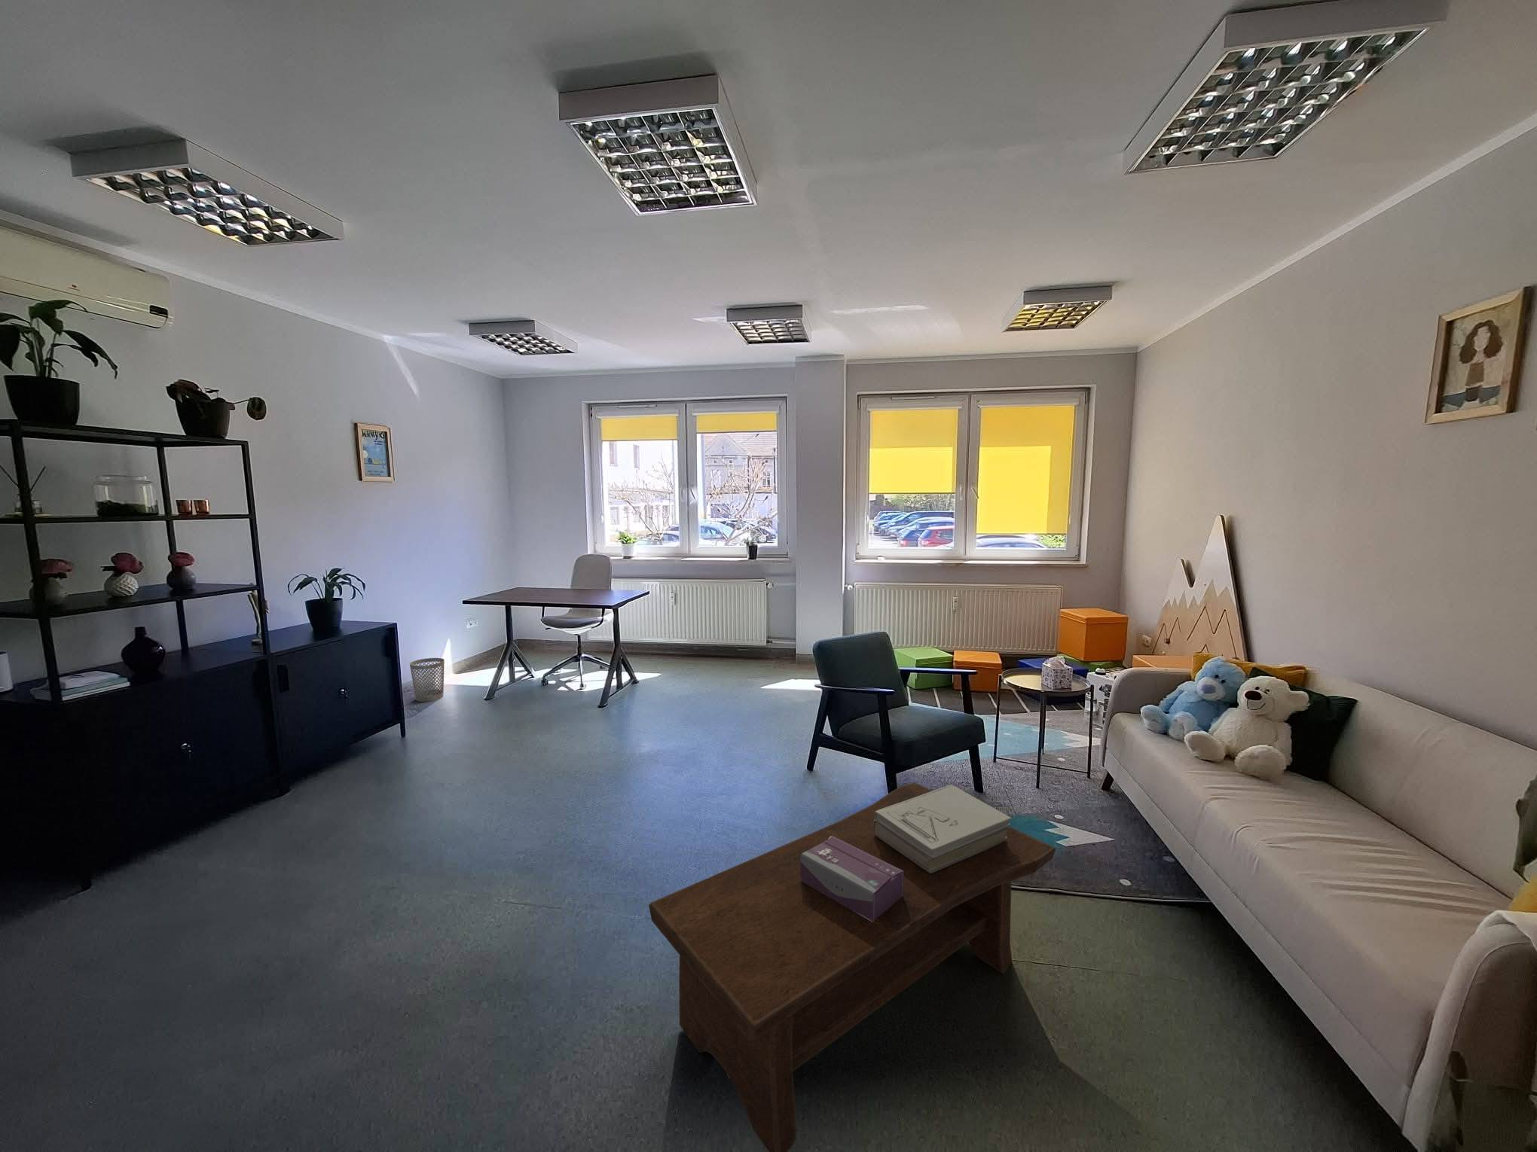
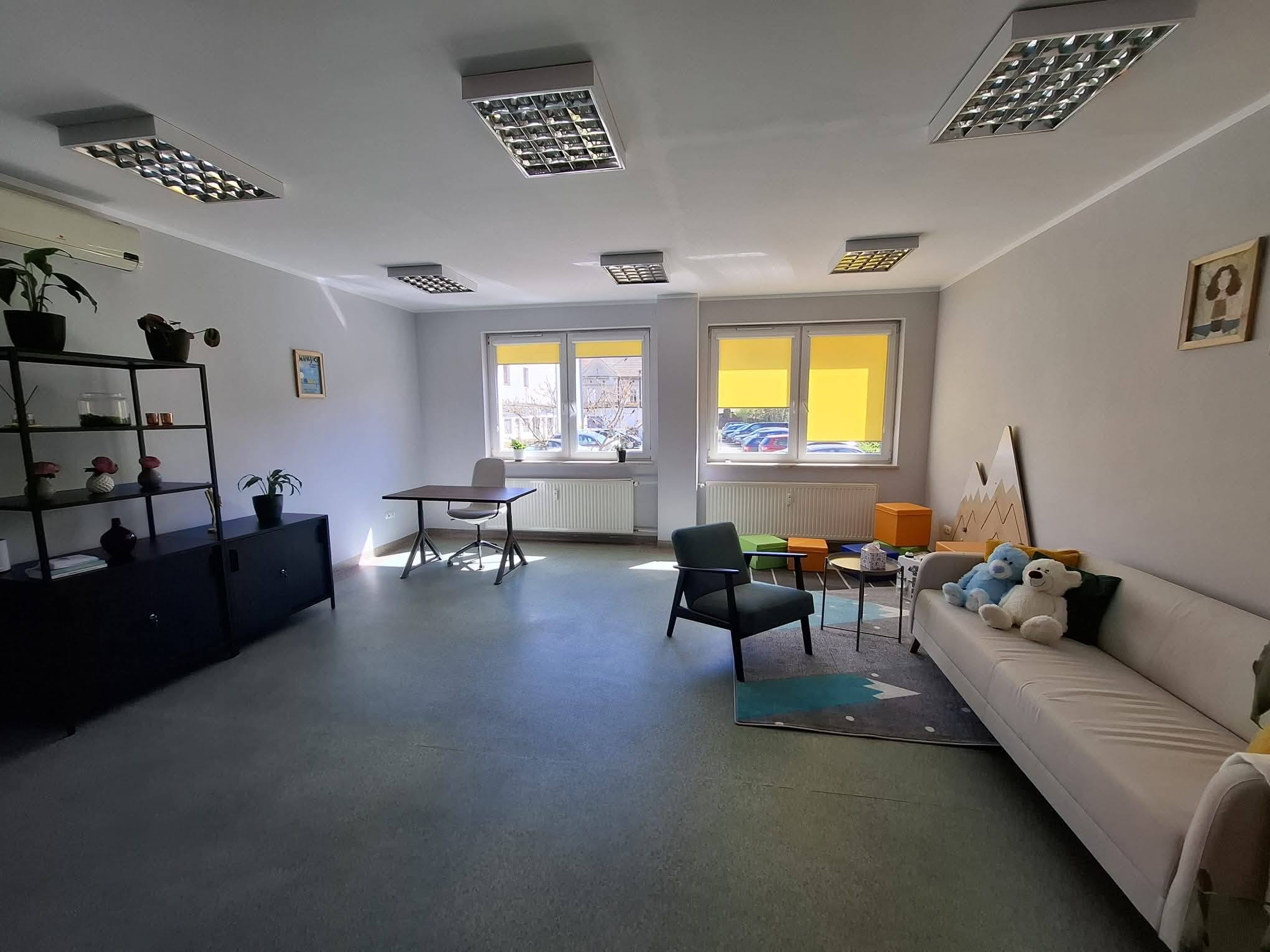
- coffee table [647,782,1057,1152]
- tissue box [801,836,904,922]
- wastebasket [409,657,445,703]
- books [873,784,1012,874]
